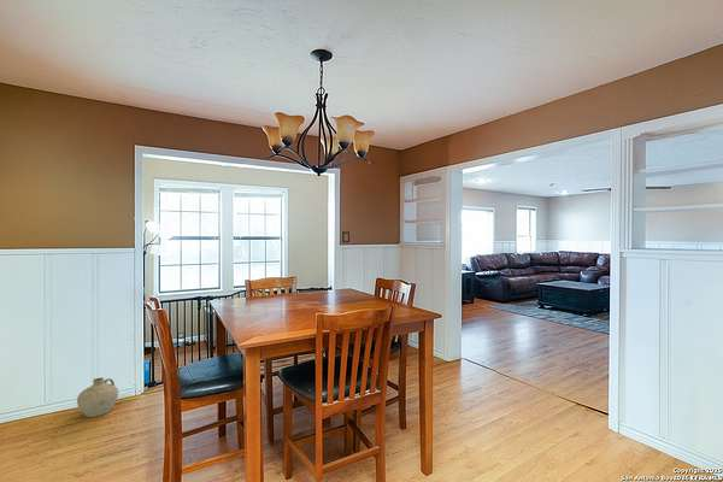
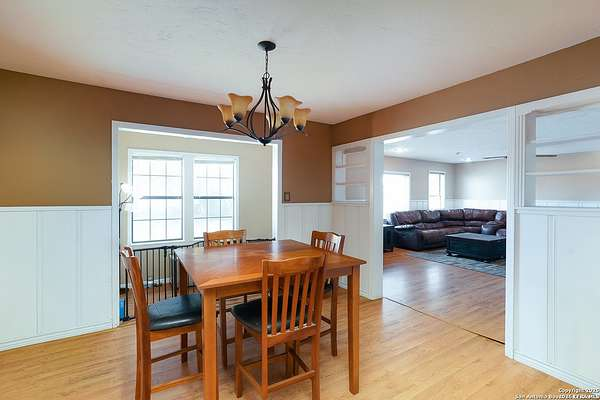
- ceramic jug [76,377,119,418]
